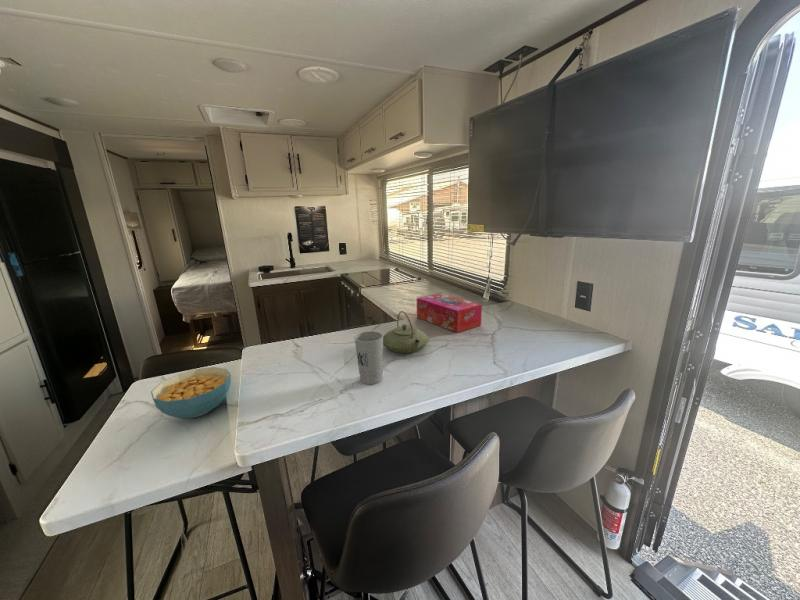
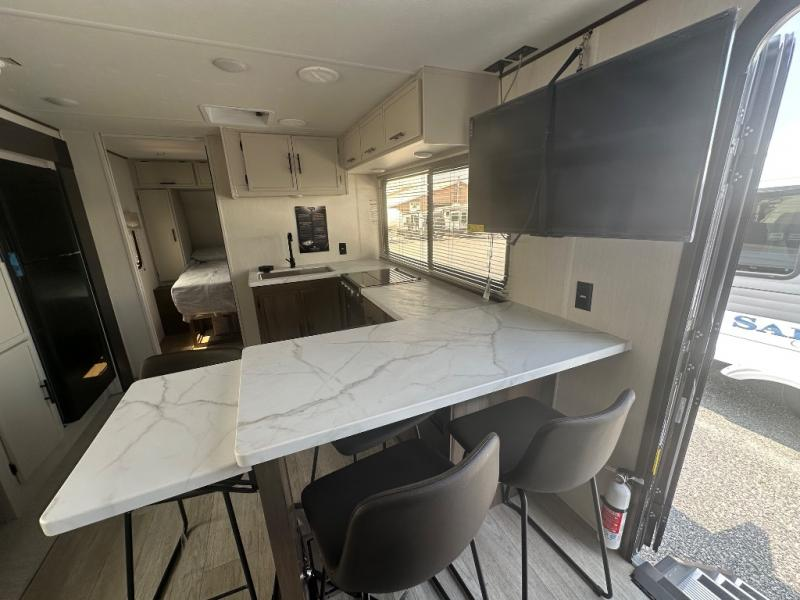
- tissue box [416,292,483,334]
- teapot [383,310,430,354]
- cereal bowl [150,366,232,419]
- cup [353,330,384,385]
